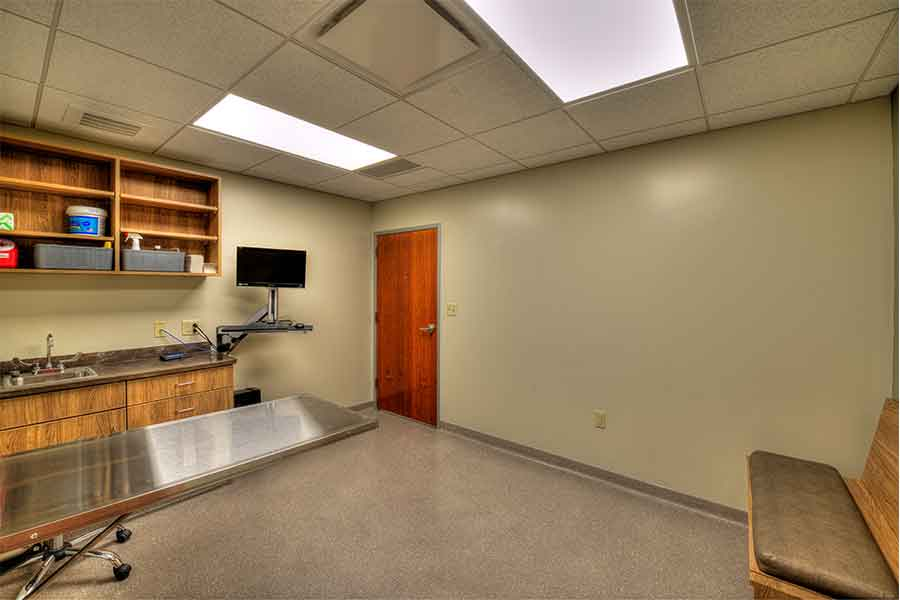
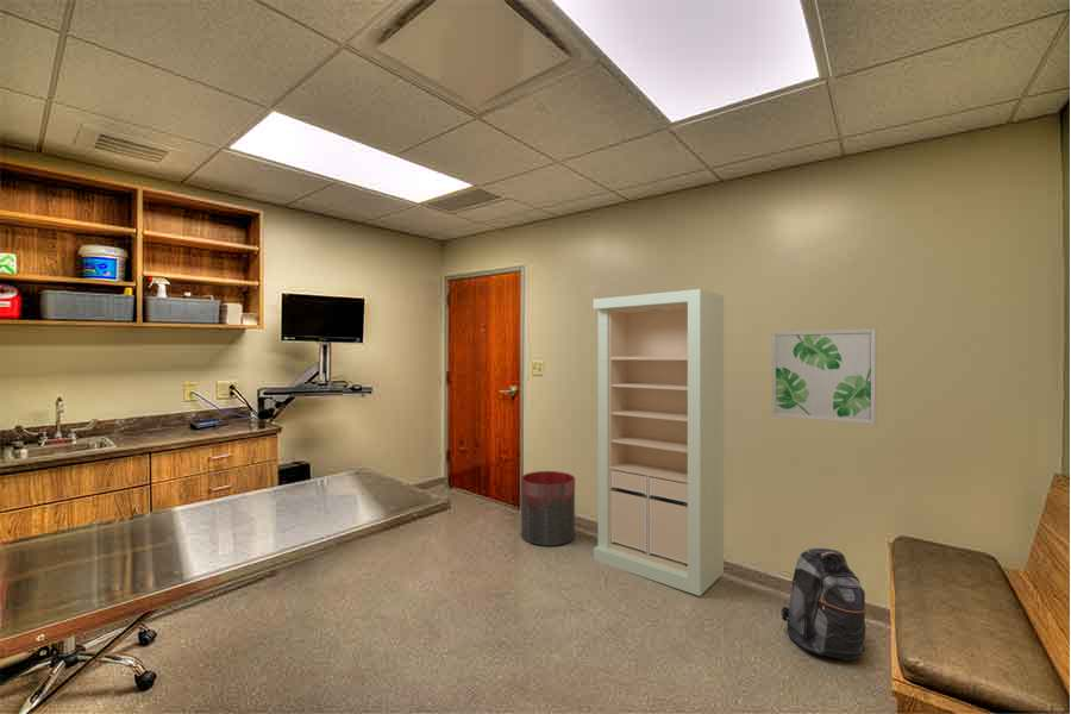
+ storage cabinet [593,288,725,597]
+ wall art [771,327,877,425]
+ trash can [520,470,576,547]
+ backpack [779,547,866,662]
